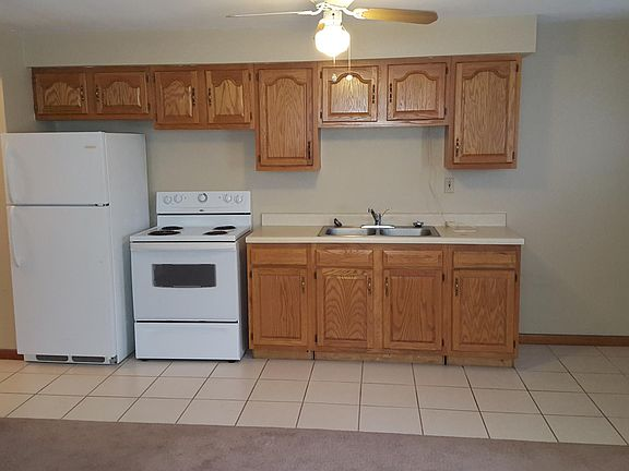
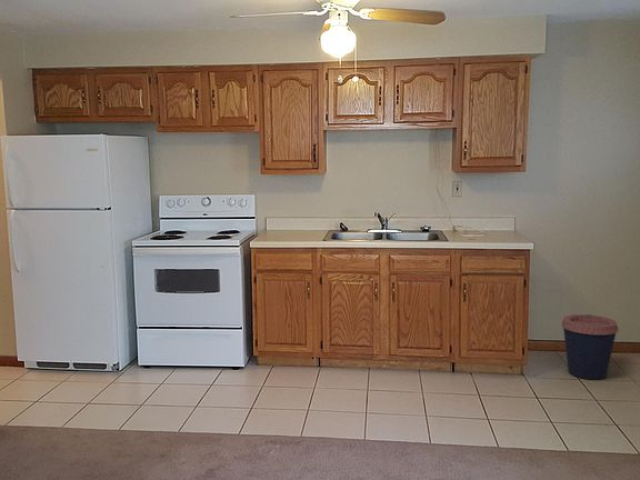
+ coffee cup [561,313,619,381]
